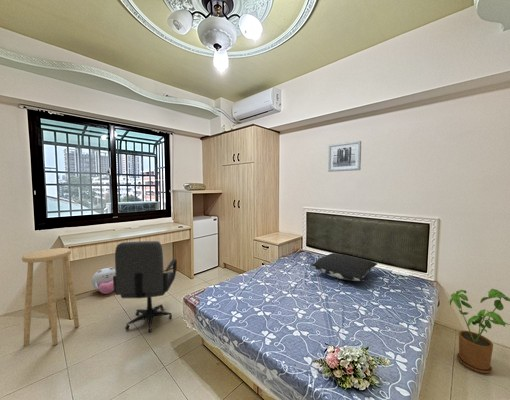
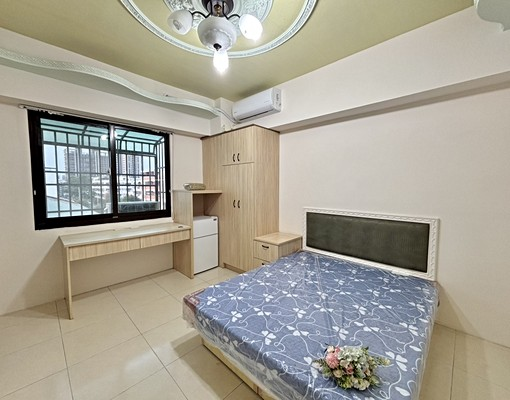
- plush toy [91,266,116,295]
- wall art [327,140,362,173]
- stool [21,247,80,347]
- pillow [310,252,378,282]
- house plant [449,288,510,374]
- office chair [113,240,178,333]
